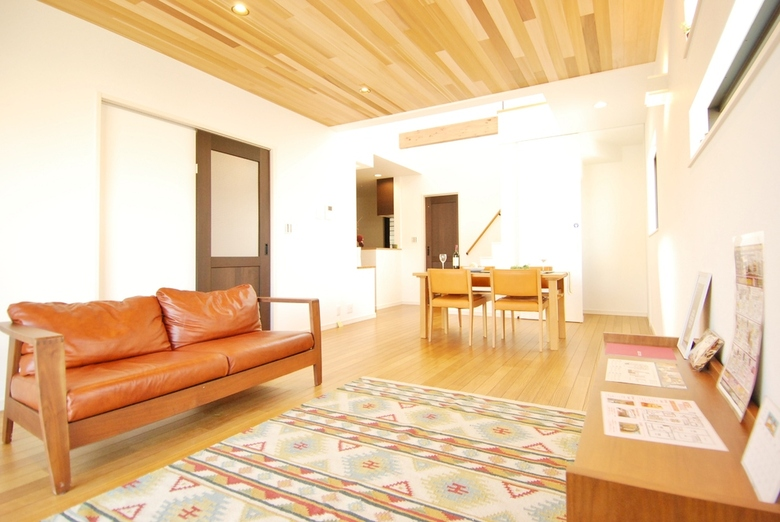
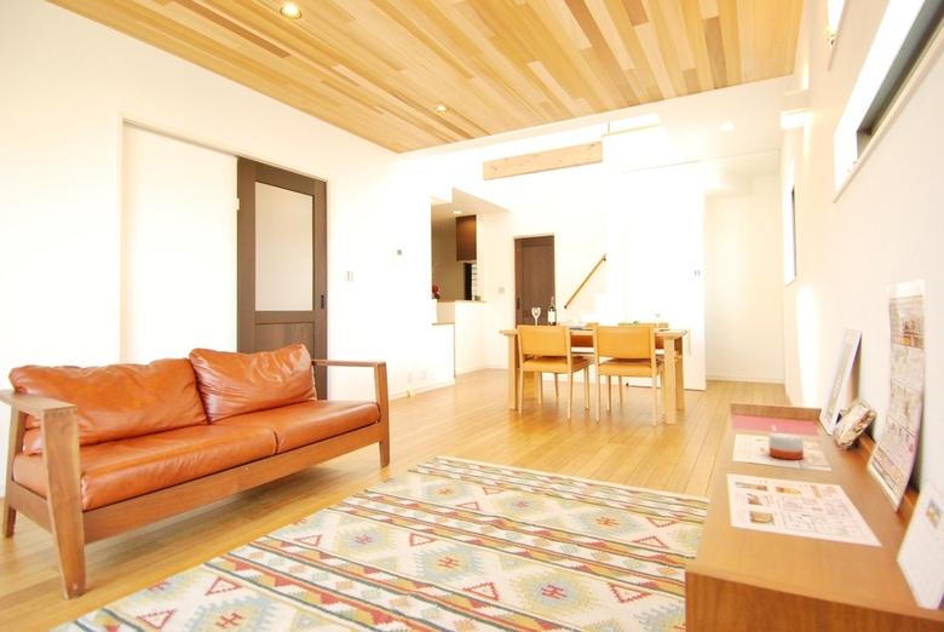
+ candle [767,429,805,461]
